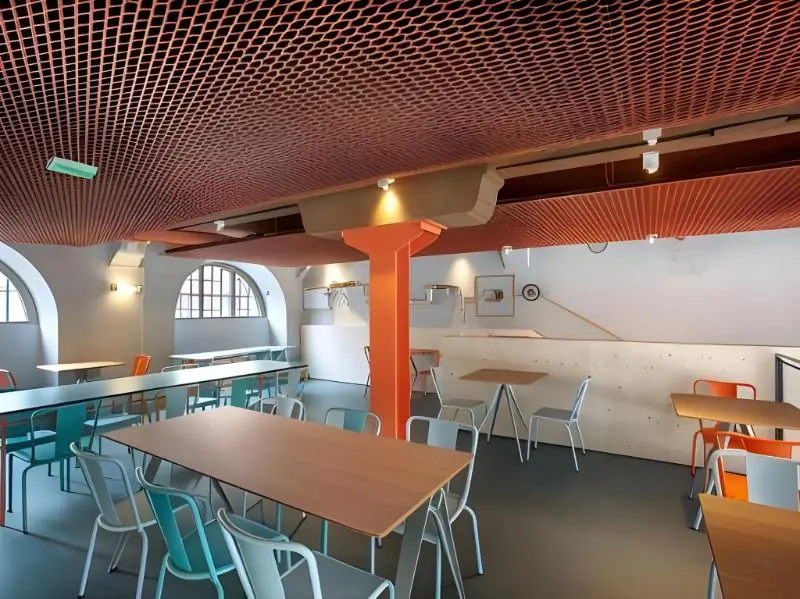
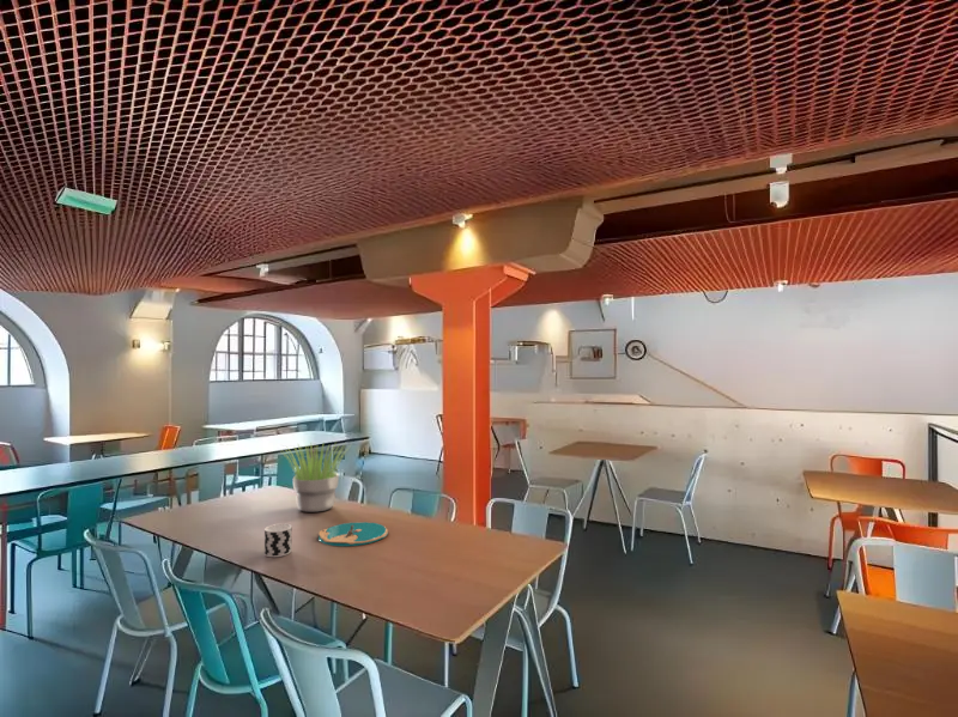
+ potted plant [280,442,351,514]
+ plate [317,521,389,547]
+ cup [263,523,293,558]
